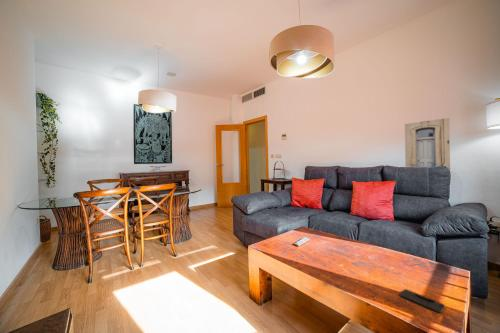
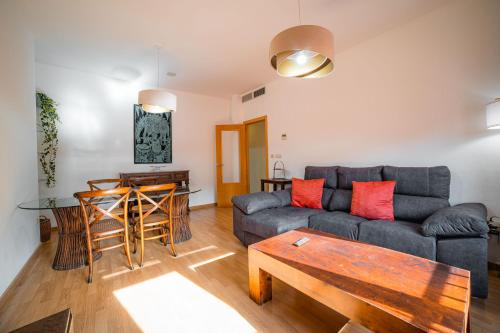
- wall art [404,117,451,172]
- smartphone [399,288,446,314]
